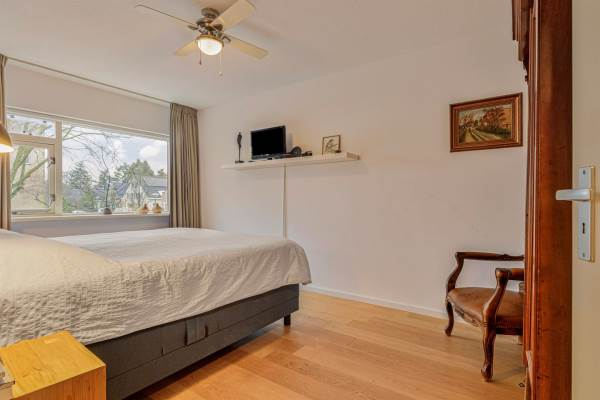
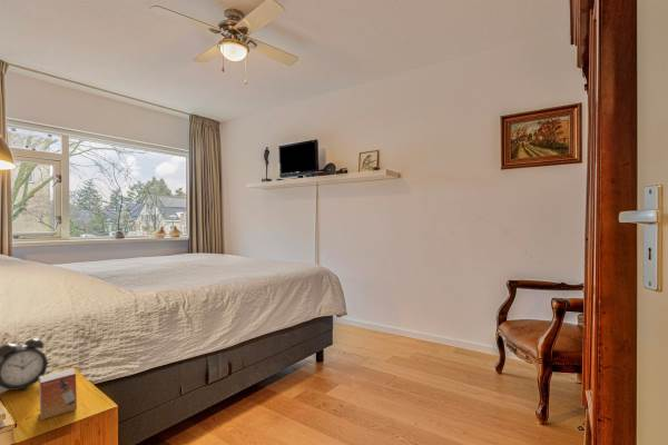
+ small box [38,367,78,421]
+ alarm clock [0,337,49,395]
